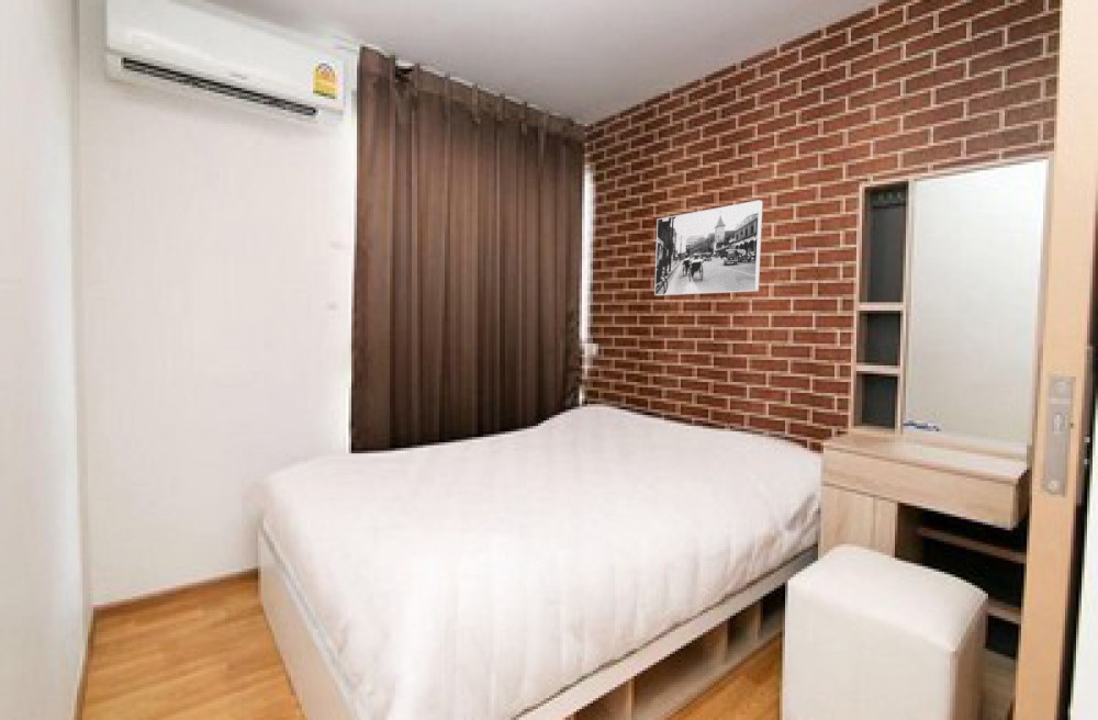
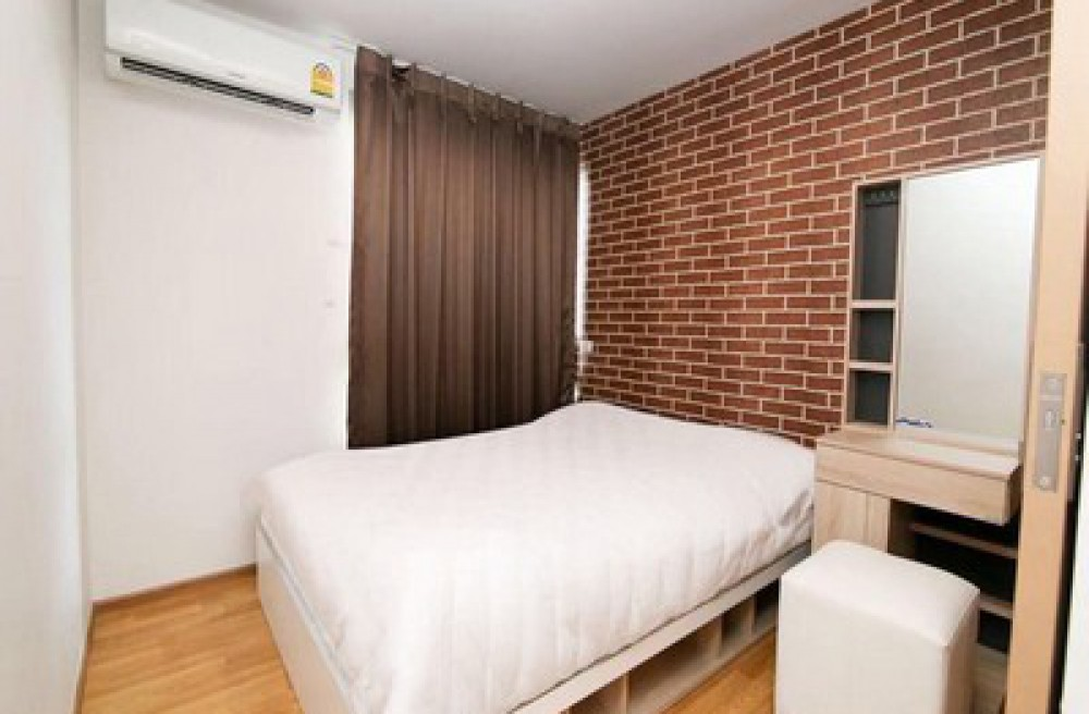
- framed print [653,199,764,296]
